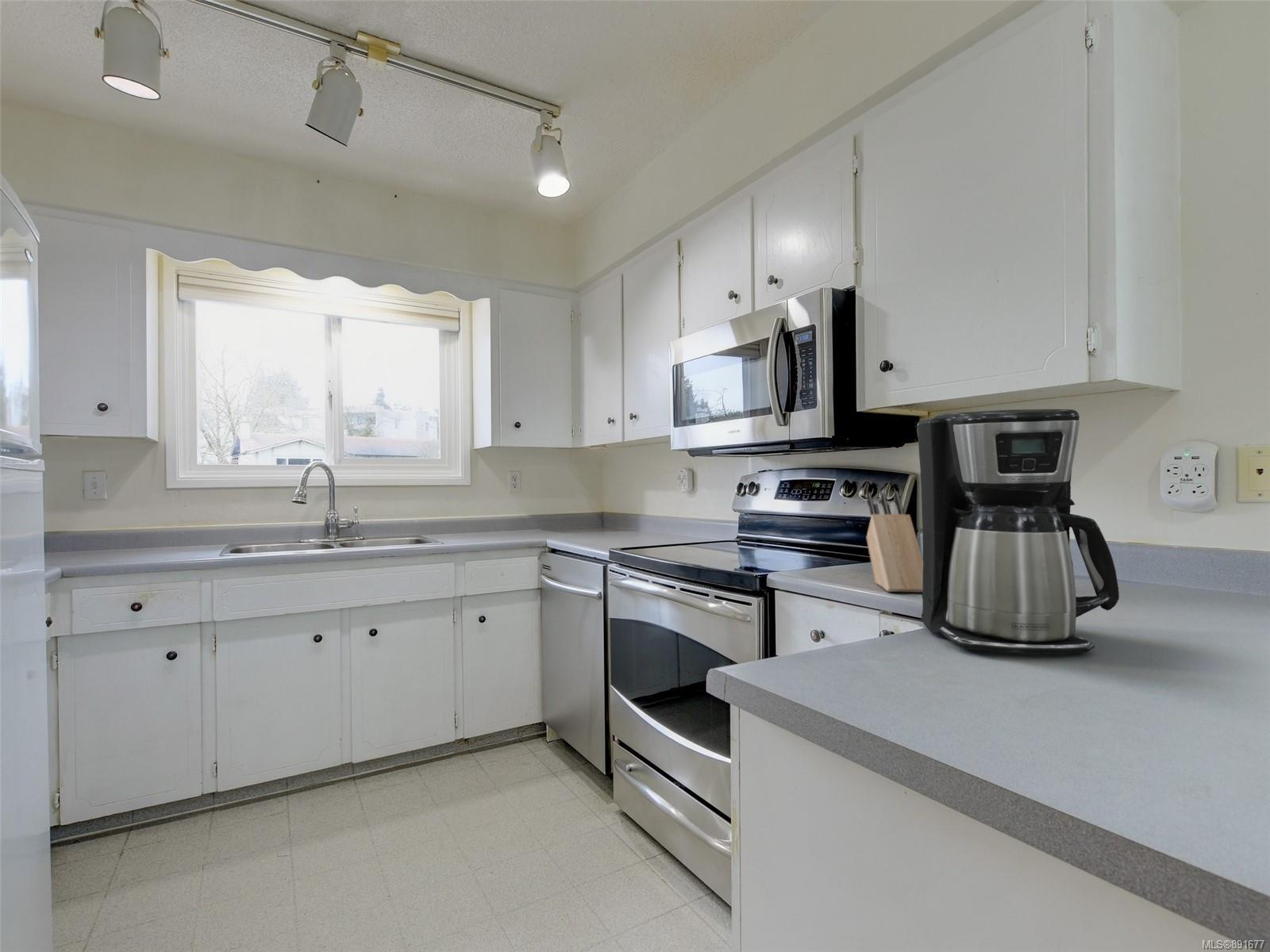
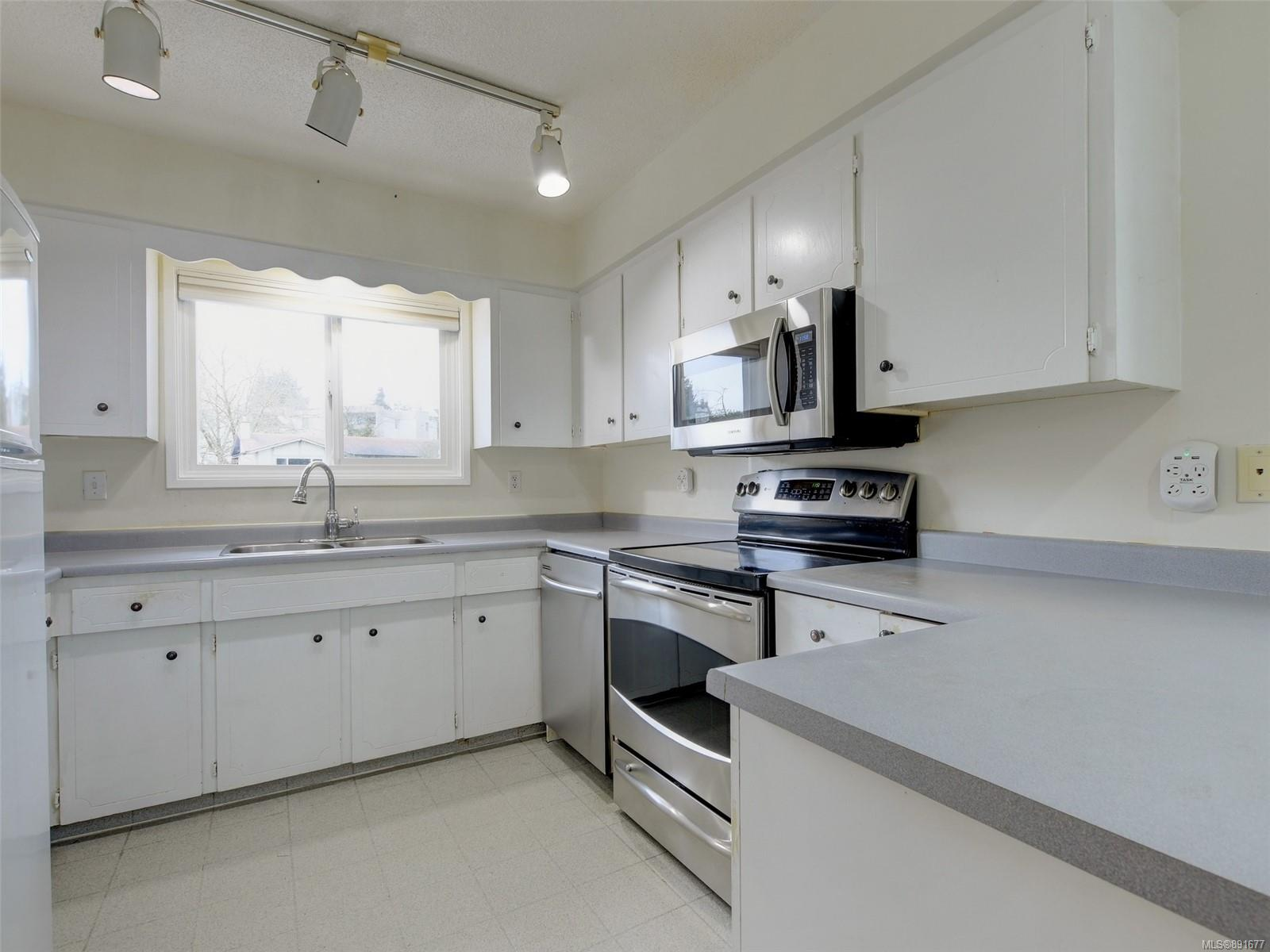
- knife block [866,490,923,593]
- coffee maker [917,409,1120,655]
